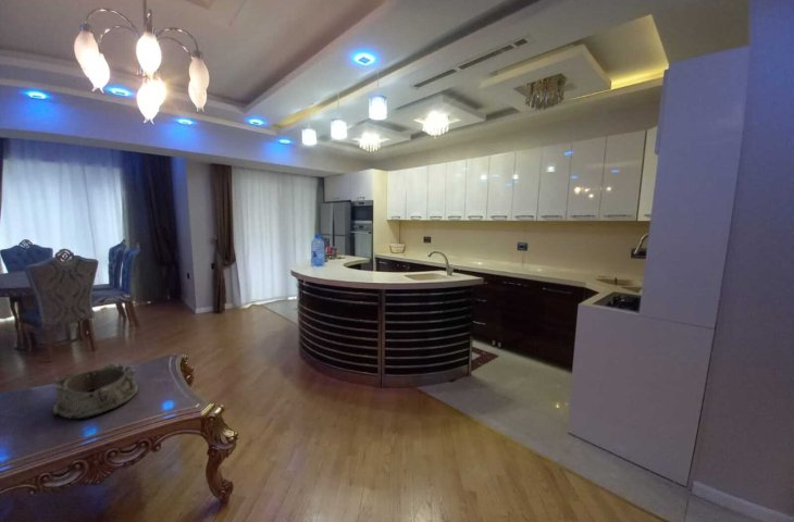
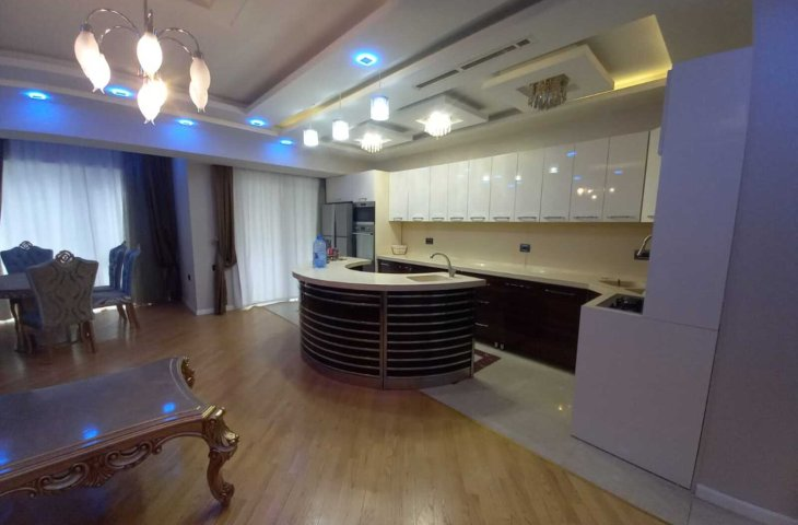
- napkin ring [52,362,139,420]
